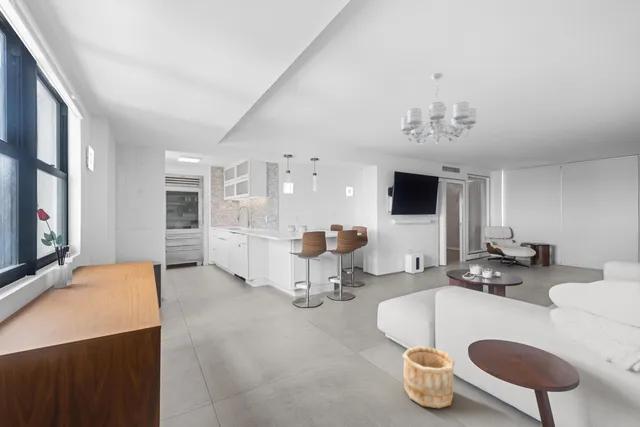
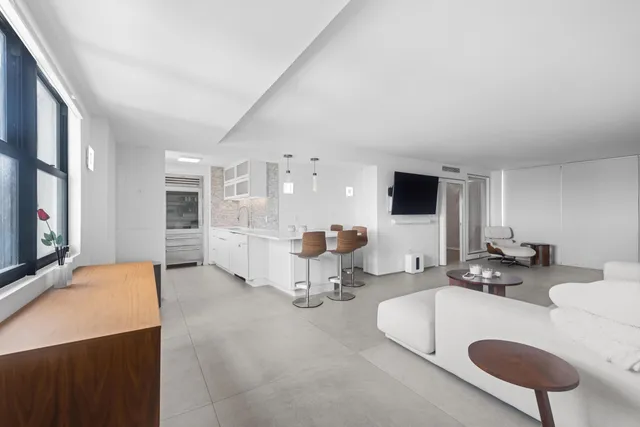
- wooden bucket [401,345,456,409]
- chandelier [400,72,478,146]
